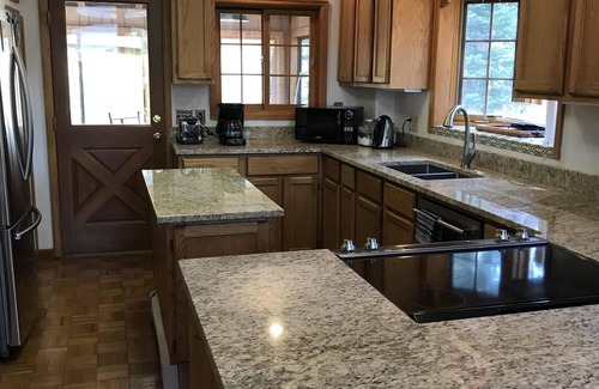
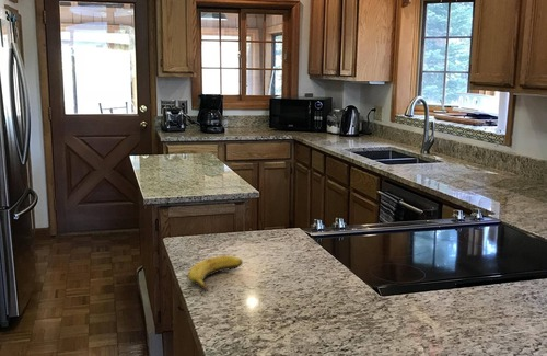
+ banana [187,254,244,292]
